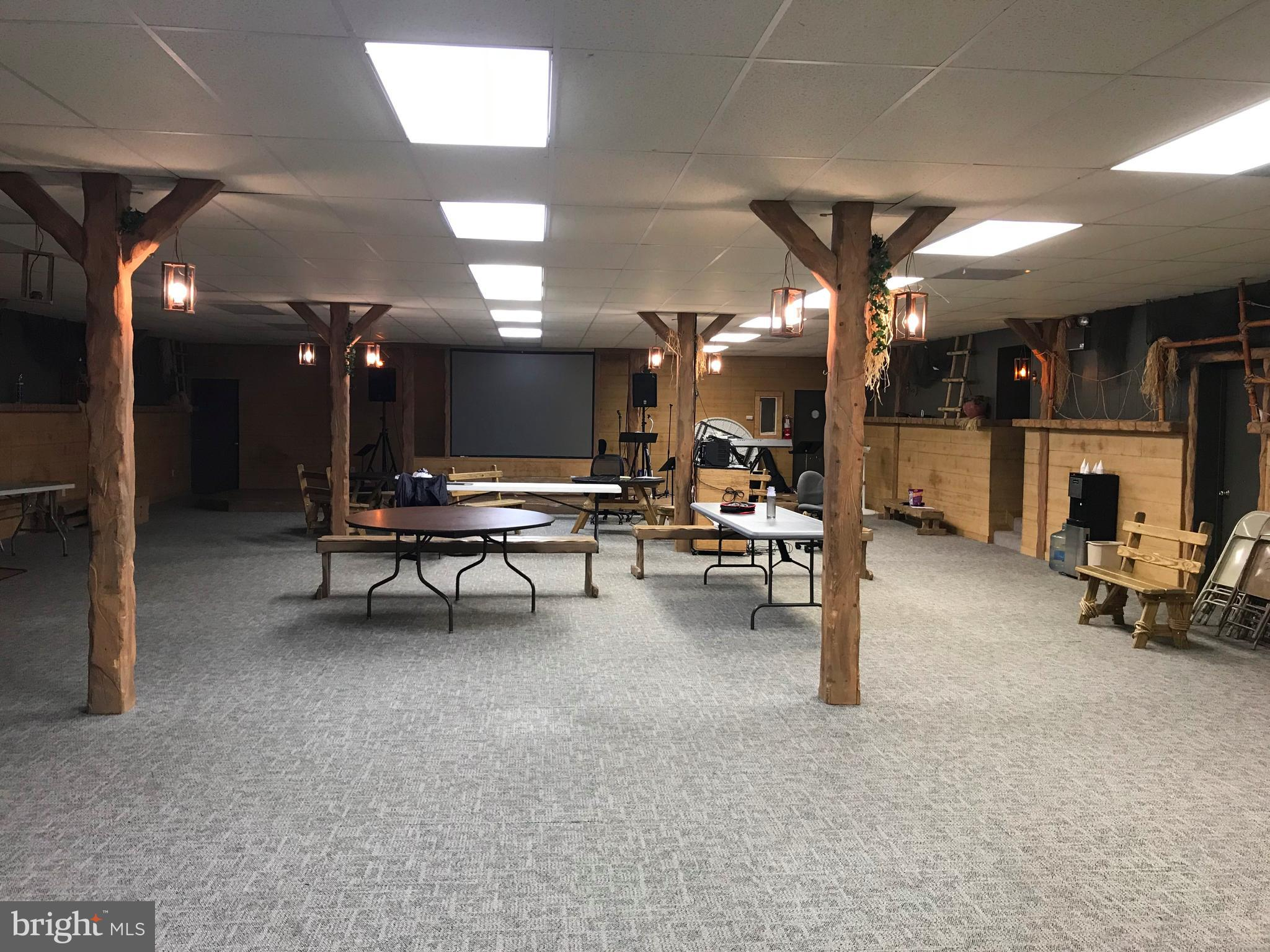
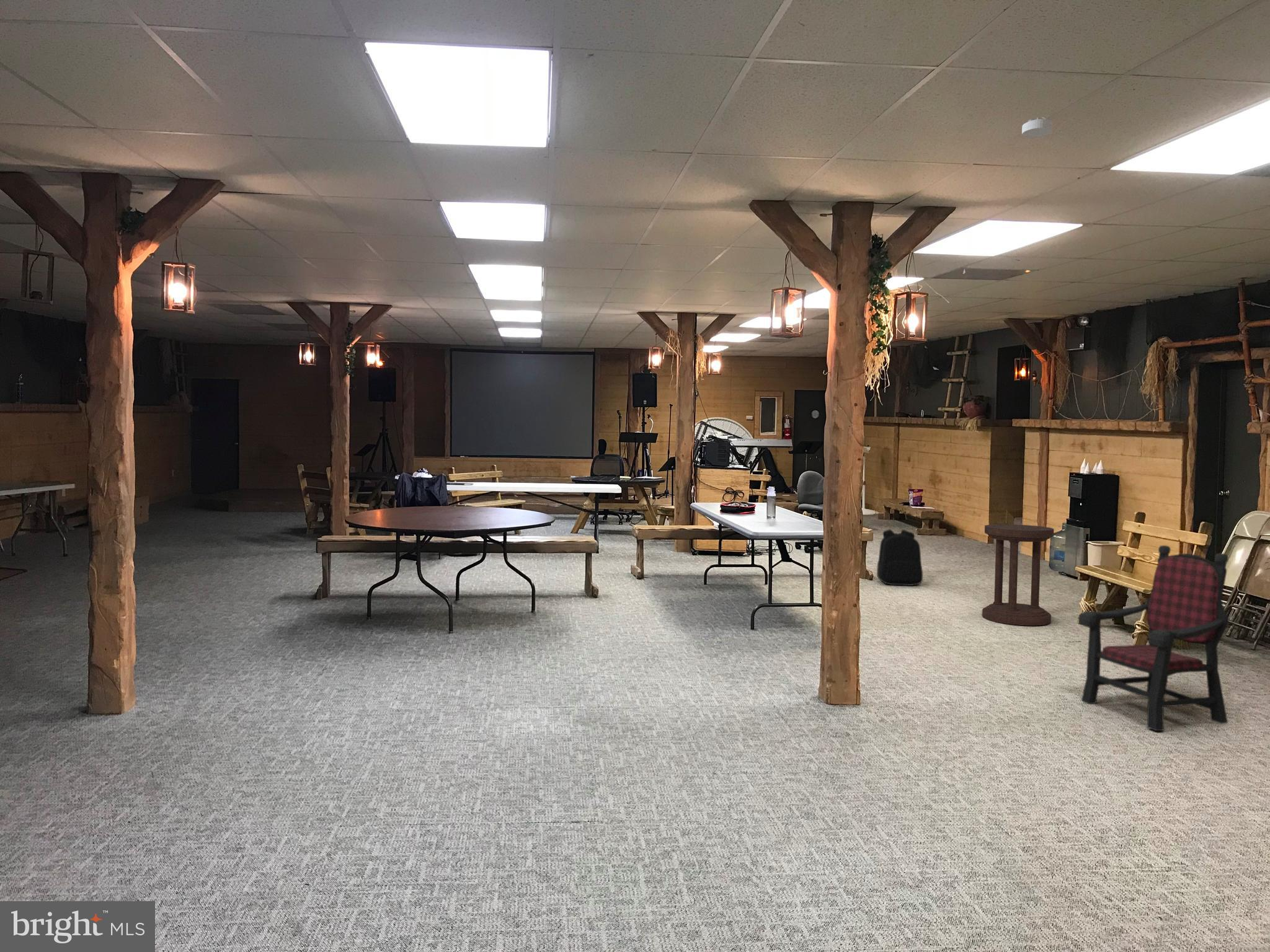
+ side table [982,524,1055,626]
+ armchair [1077,545,1229,731]
+ smoke detector [1021,117,1054,138]
+ backpack [876,529,923,586]
